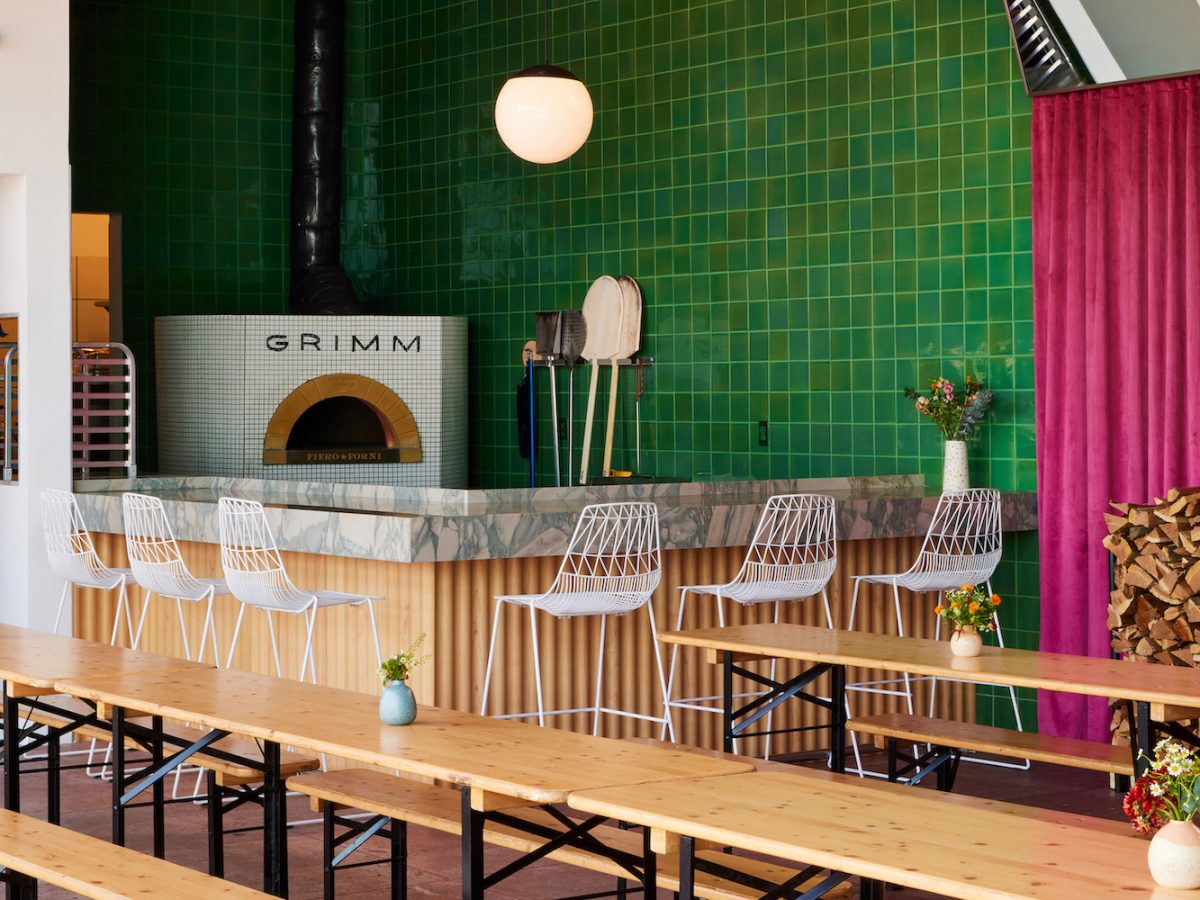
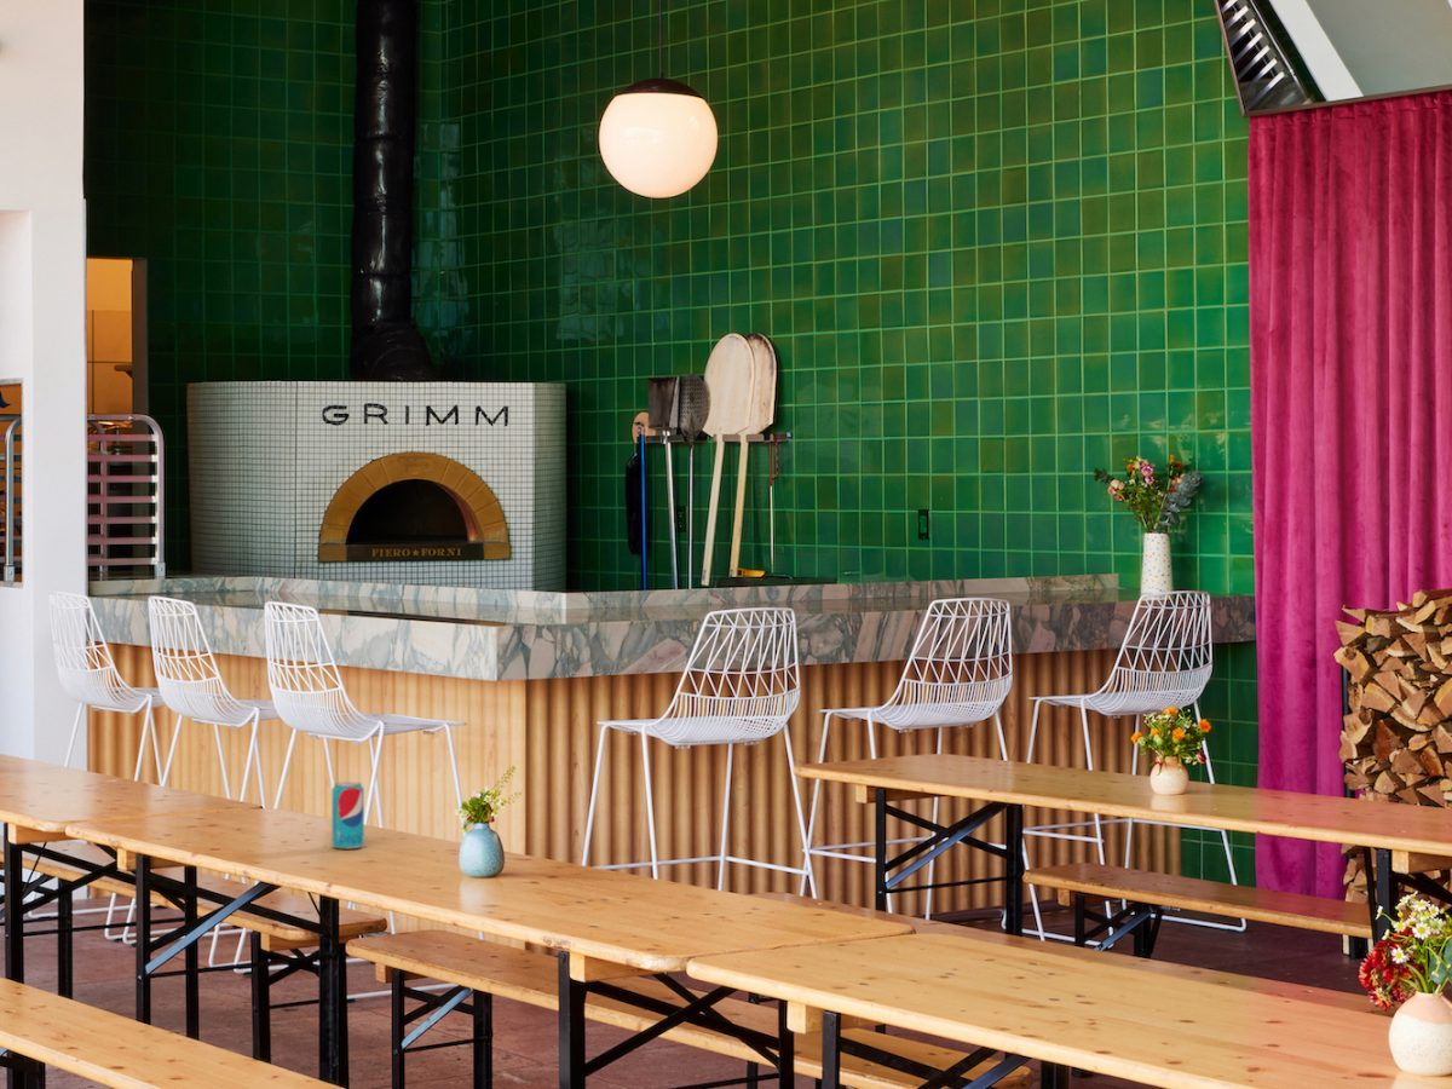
+ beverage can [332,780,365,851]
